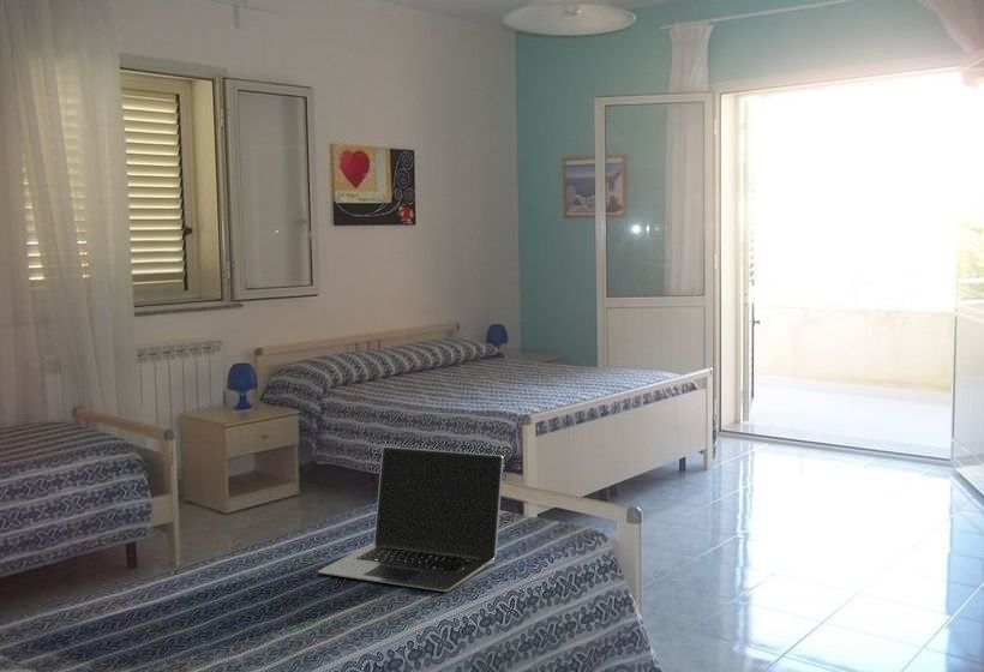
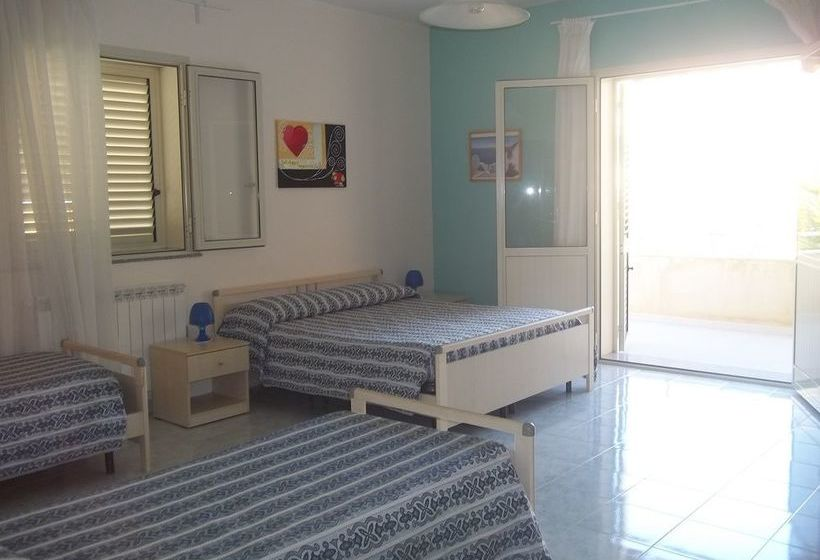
- laptop [317,445,505,593]
